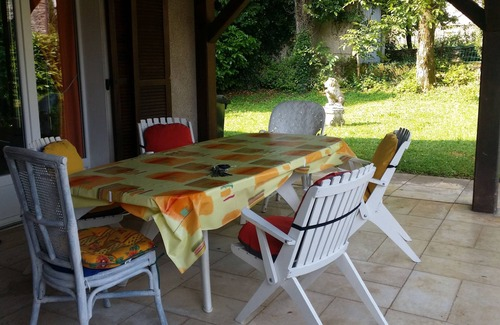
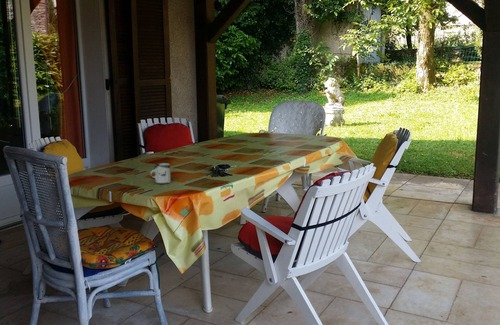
+ cup [149,162,171,185]
